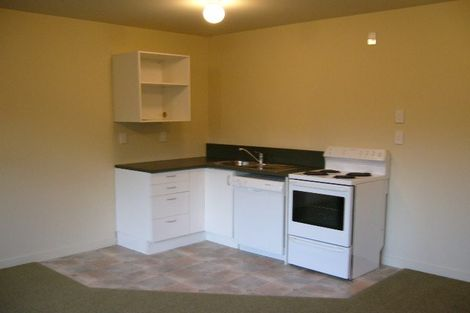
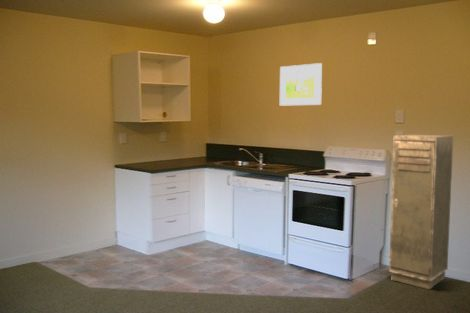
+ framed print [279,62,323,107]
+ storage cabinet [388,134,454,290]
